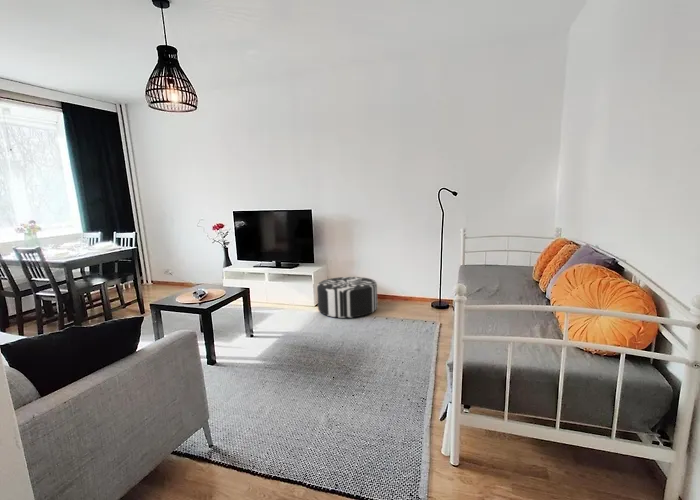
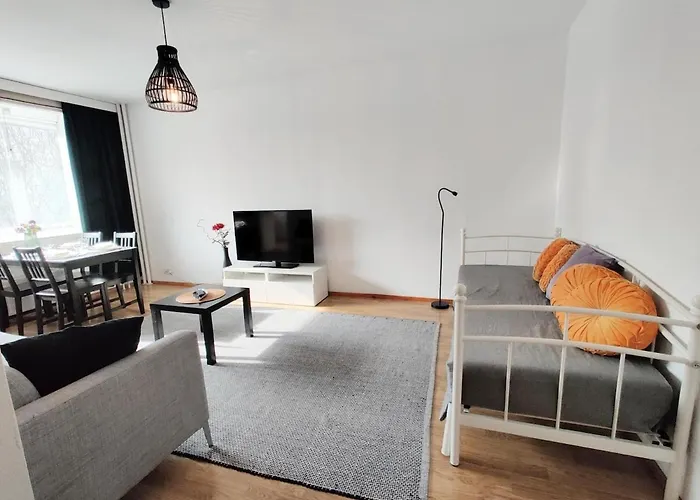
- pouf [316,276,379,319]
